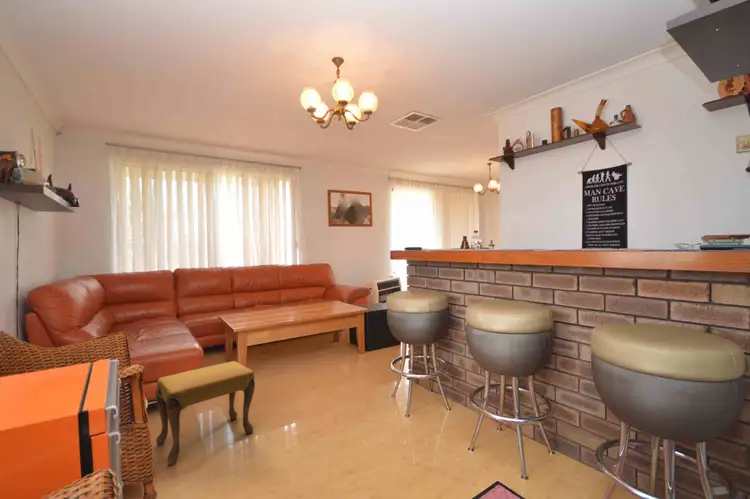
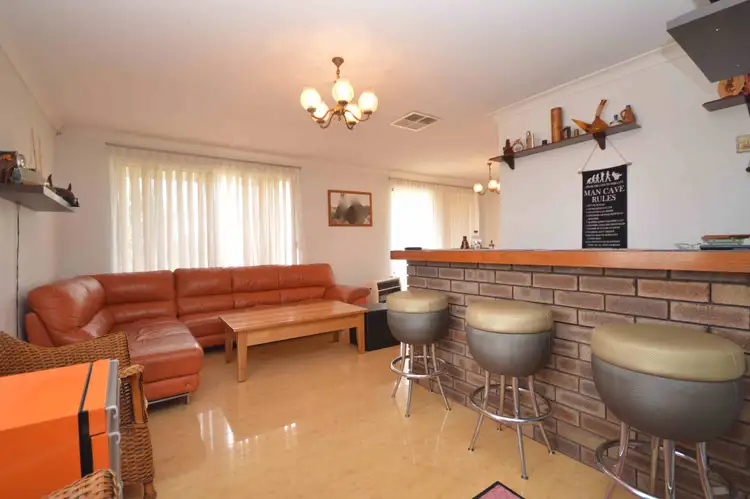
- footstool [154,360,256,467]
